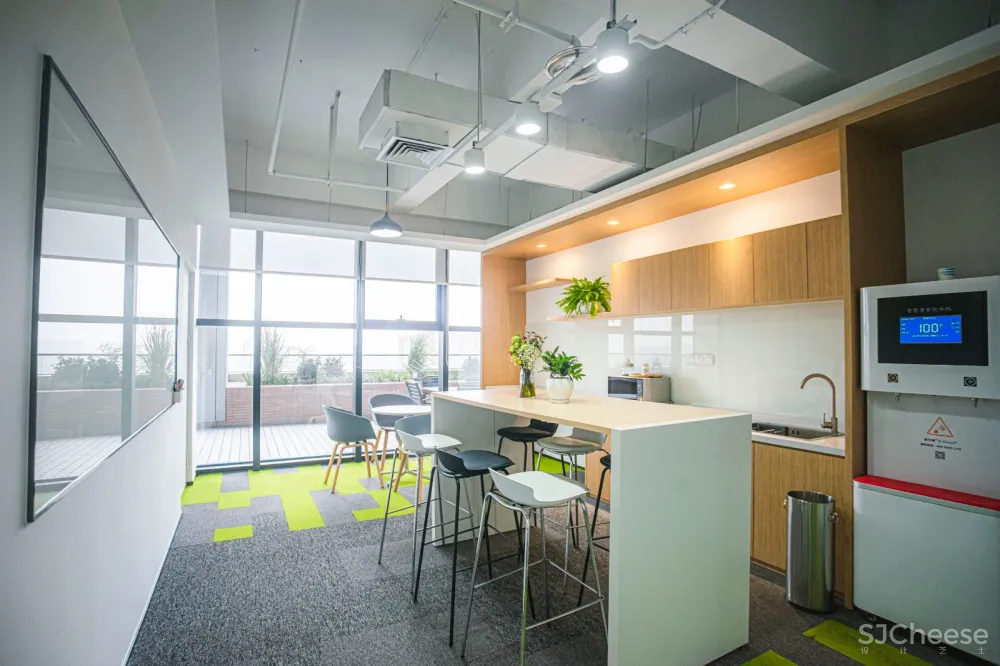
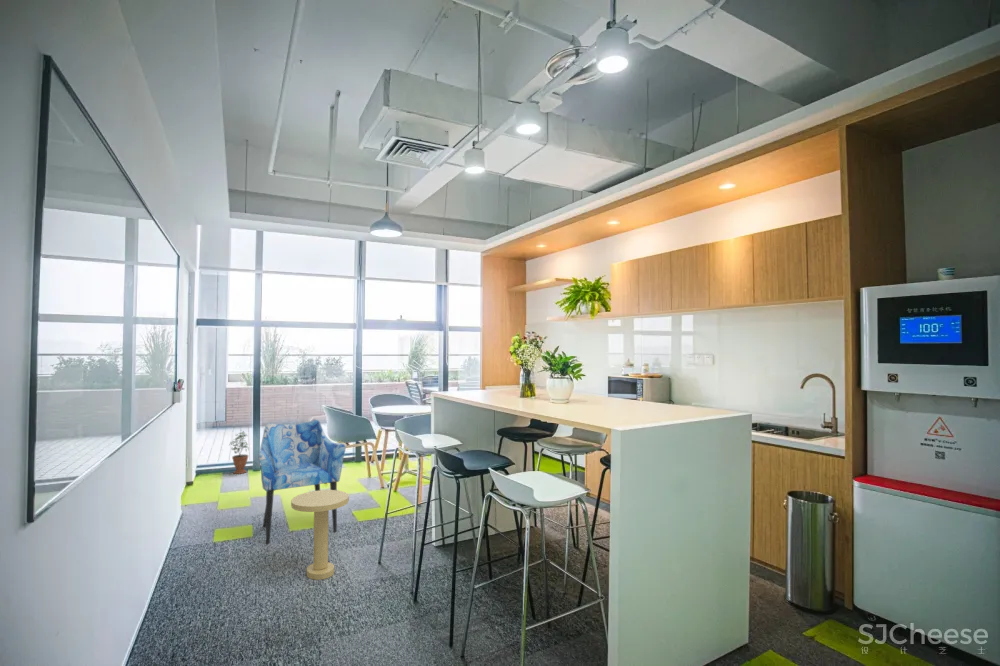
+ armchair [257,419,347,545]
+ side table [290,489,350,581]
+ potted plant [228,429,250,475]
